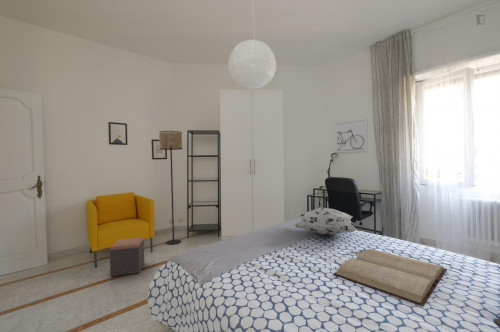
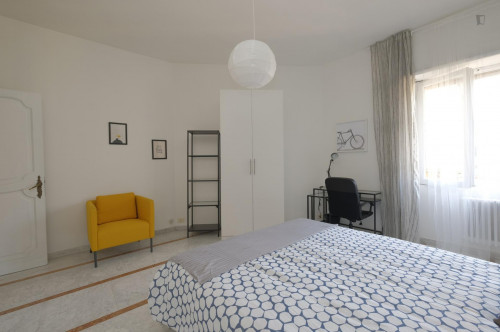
- floor lamp [158,130,183,245]
- decorative pillow [293,207,358,236]
- book [333,248,448,307]
- footstool [109,237,145,277]
